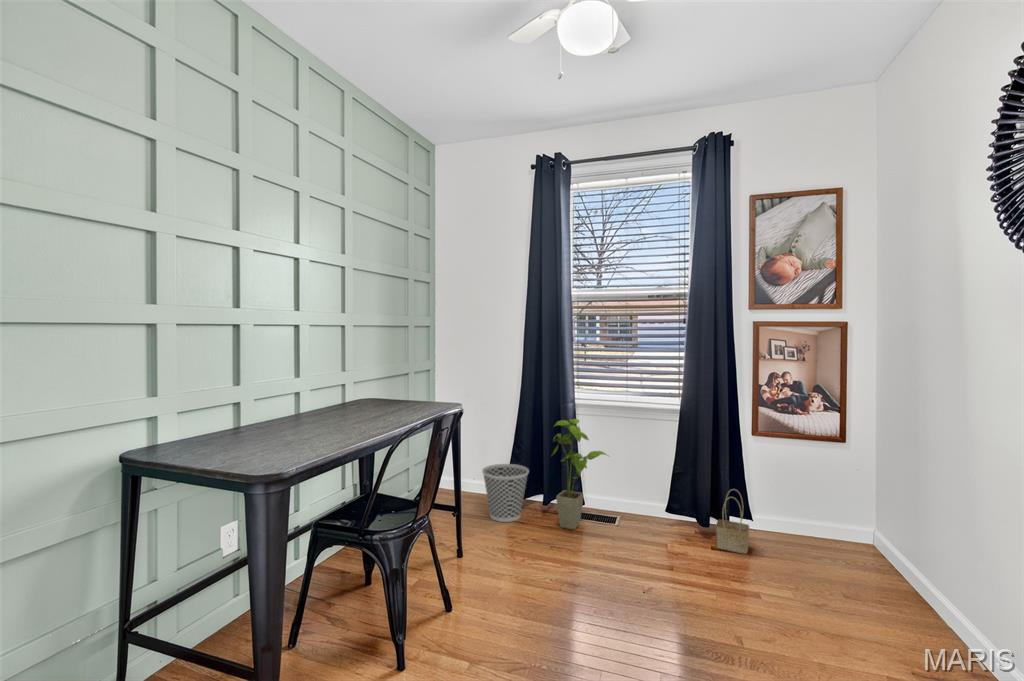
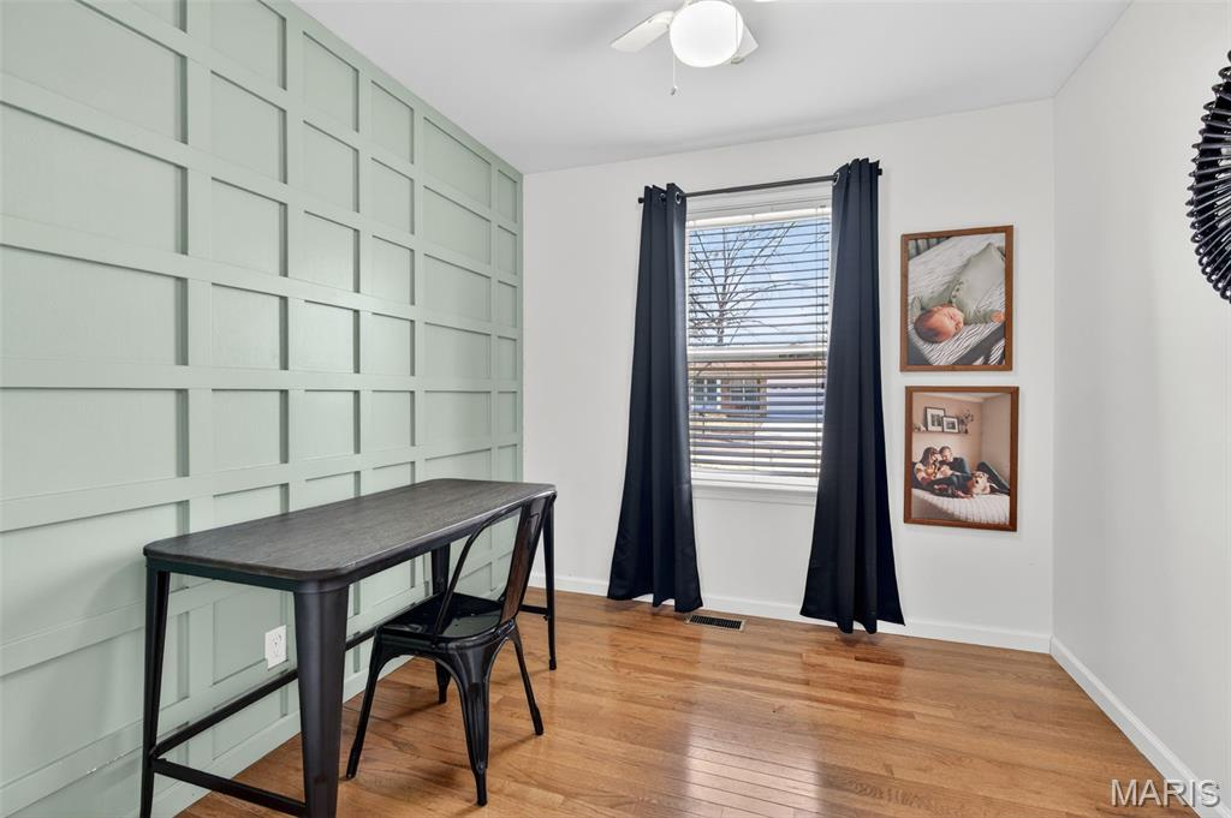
- basket [715,488,750,555]
- house plant [550,418,611,531]
- wastebasket [481,463,530,523]
